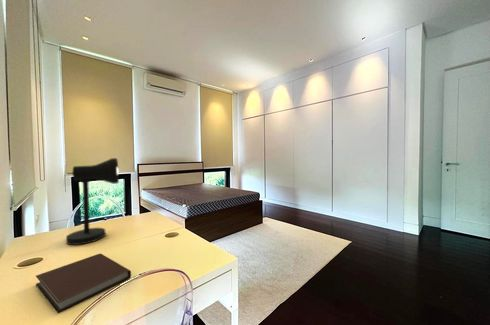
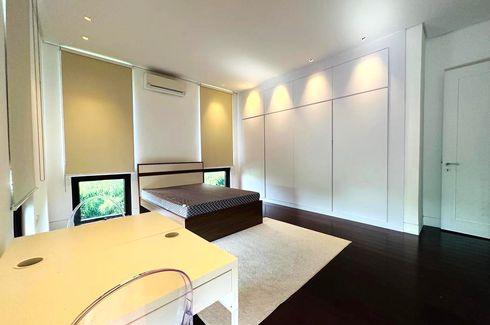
- notebook [35,253,132,314]
- desk lamp [65,157,120,246]
